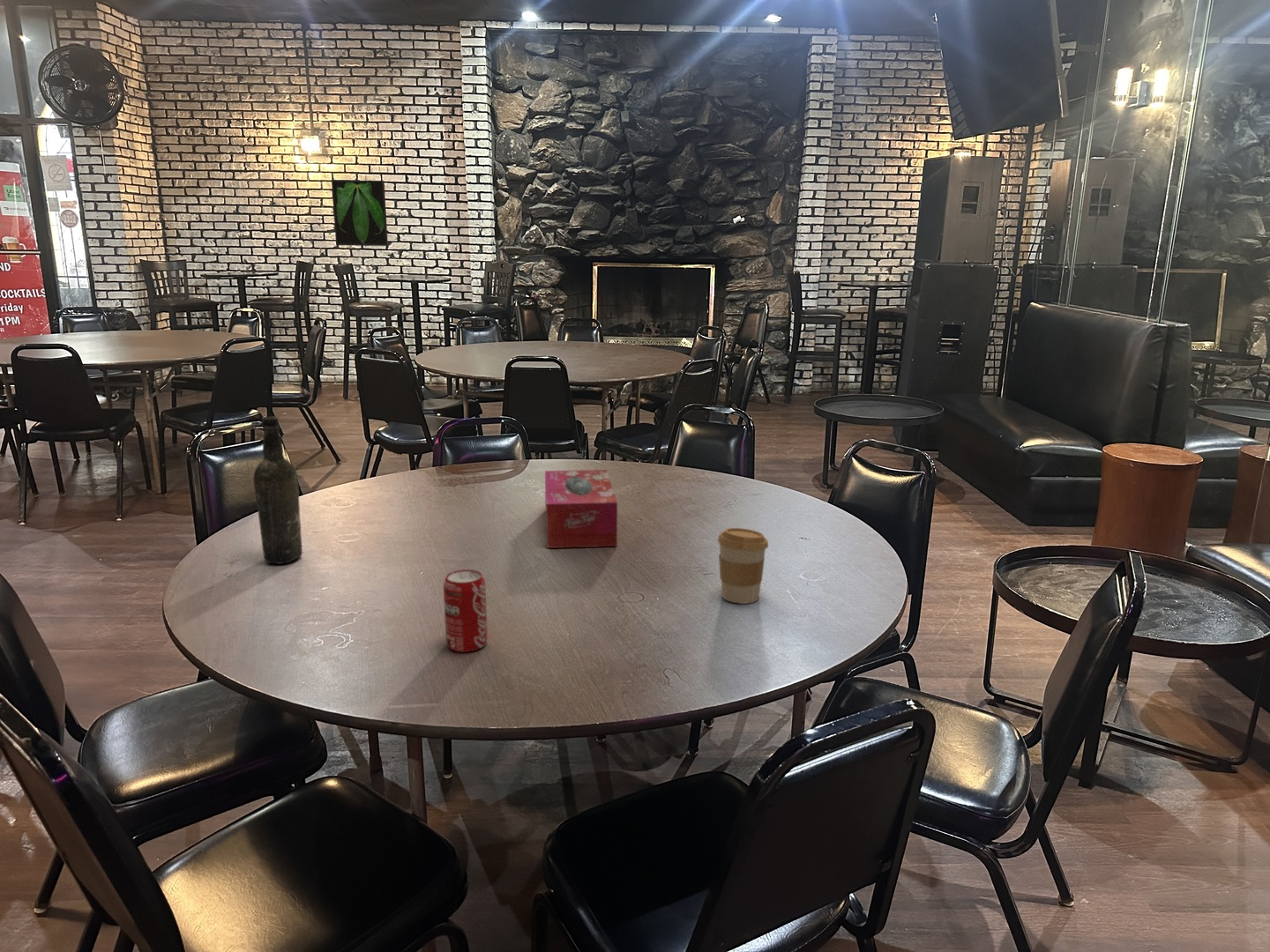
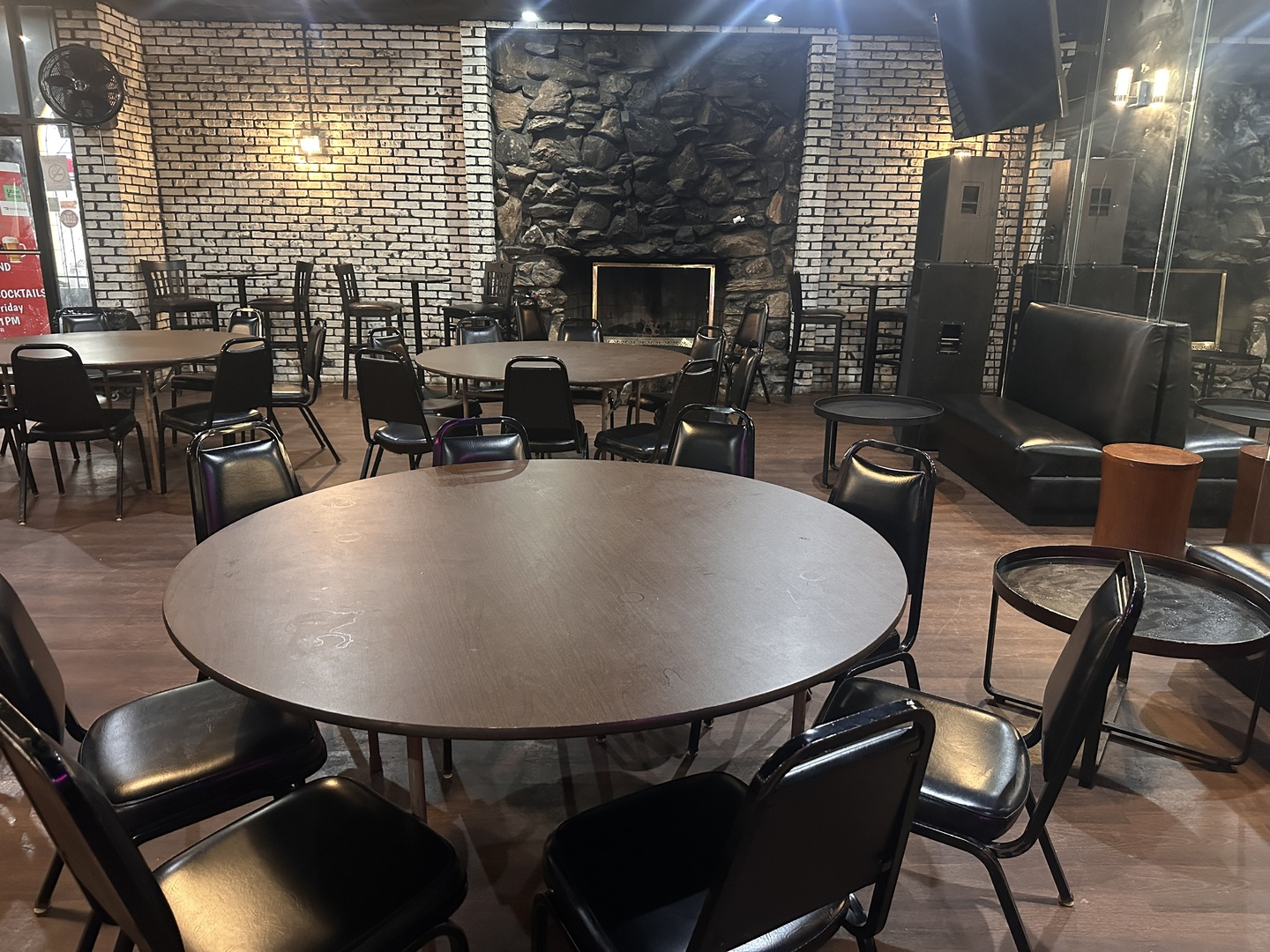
- tissue box [544,469,618,549]
- beer bottle [252,415,303,565]
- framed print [331,179,389,247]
- beverage can [443,569,489,653]
- coffee cup [717,527,769,605]
